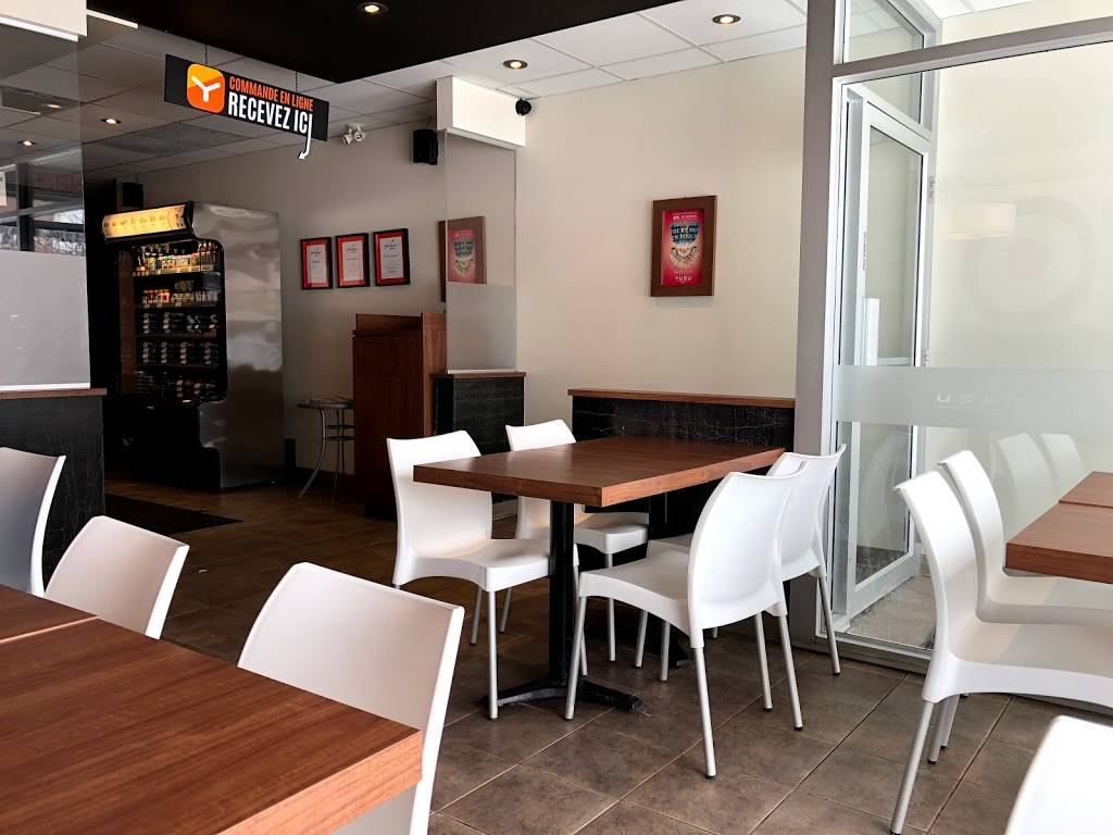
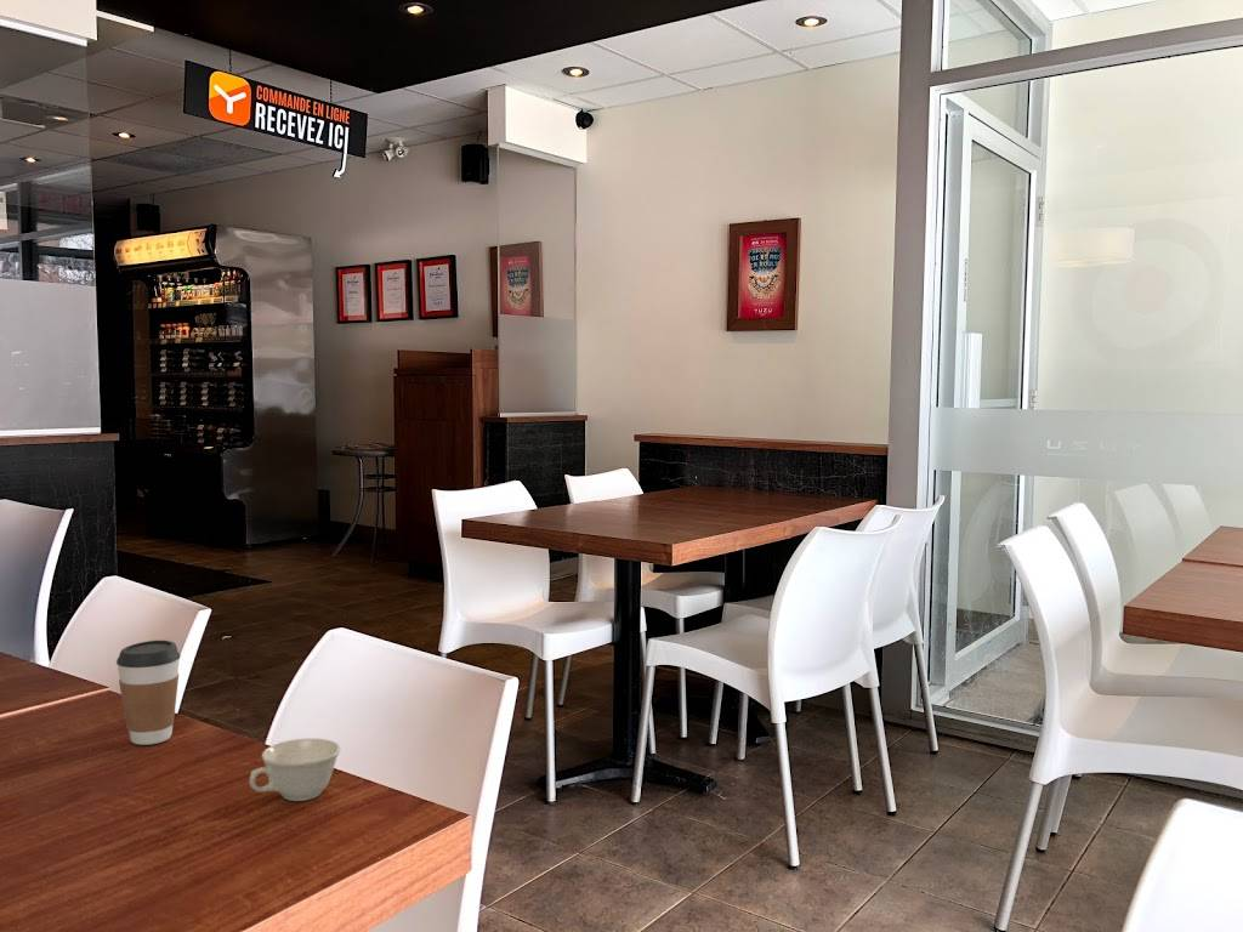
+ teacup [248,738,341,802]
+ coffee cup [115,640,182,746]
